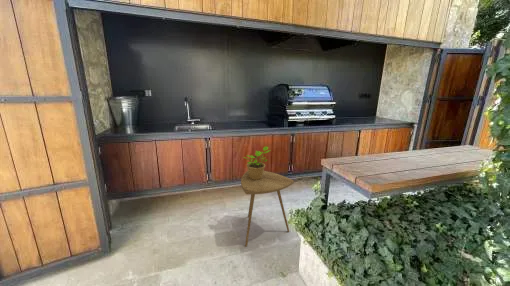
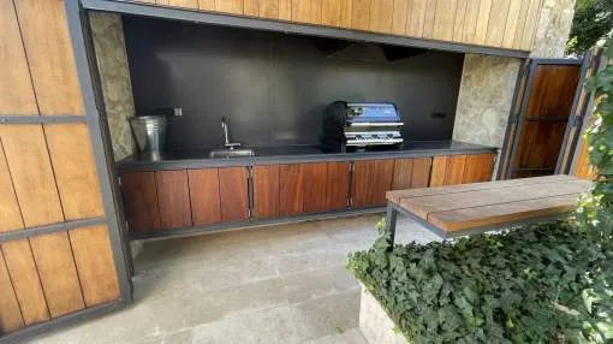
- potted plant [242,145,272,180]
- side table [240,170,295,248]
